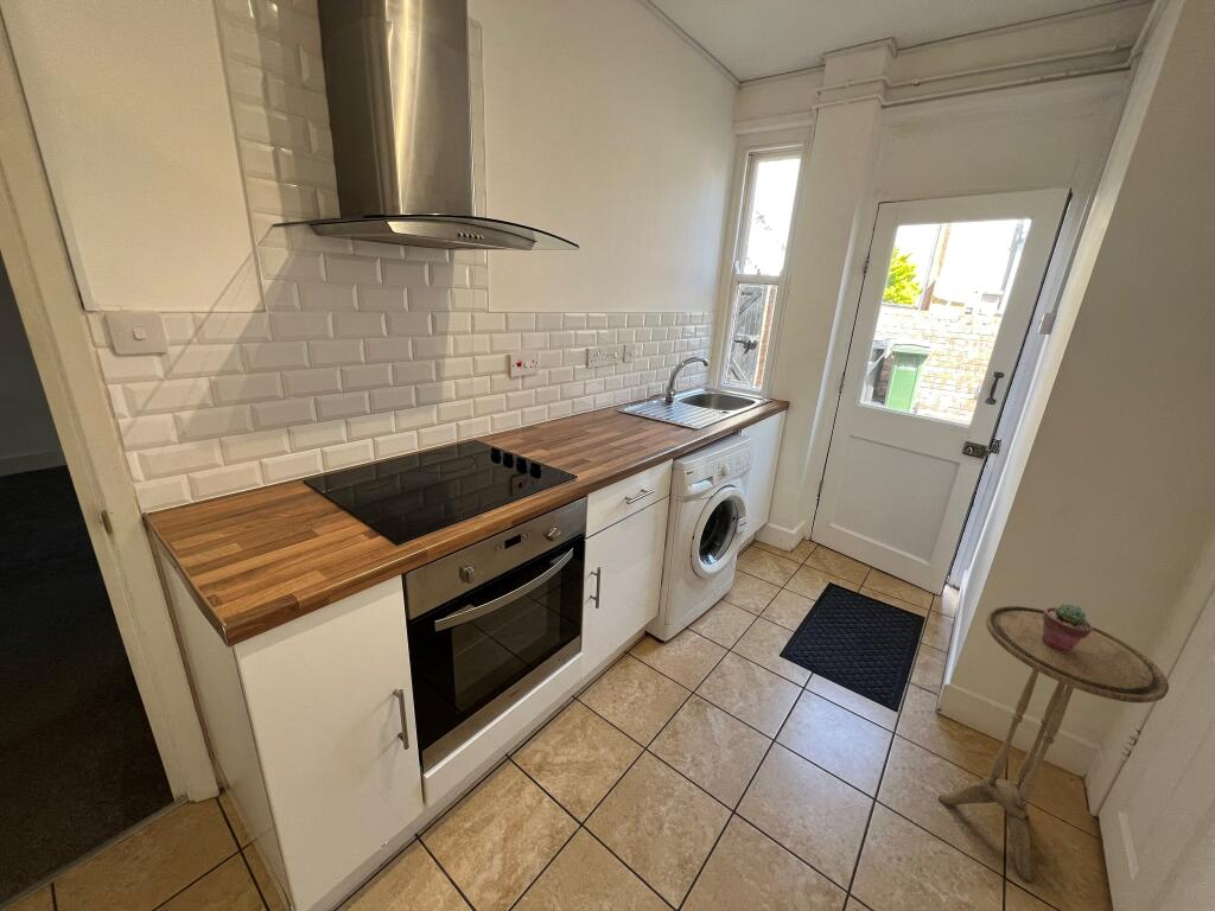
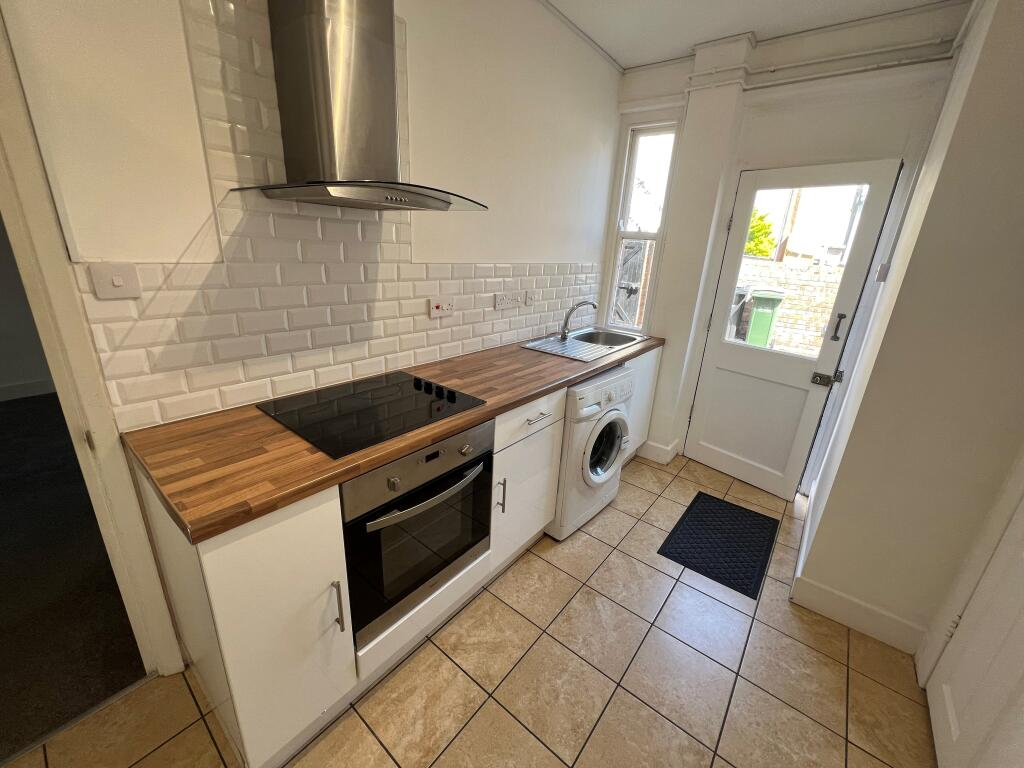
- potted succulent [1039,603,1093,654]
- side table [937,605,1170,884]
